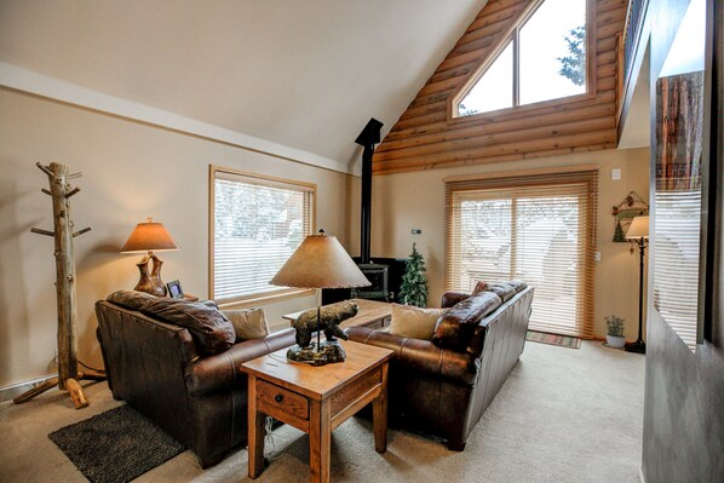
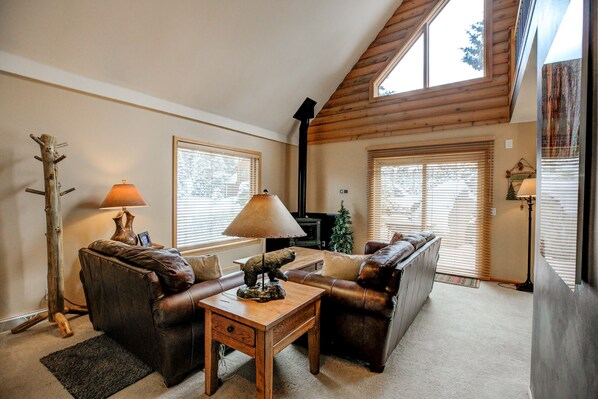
- potted plant [603,314,627,349]
